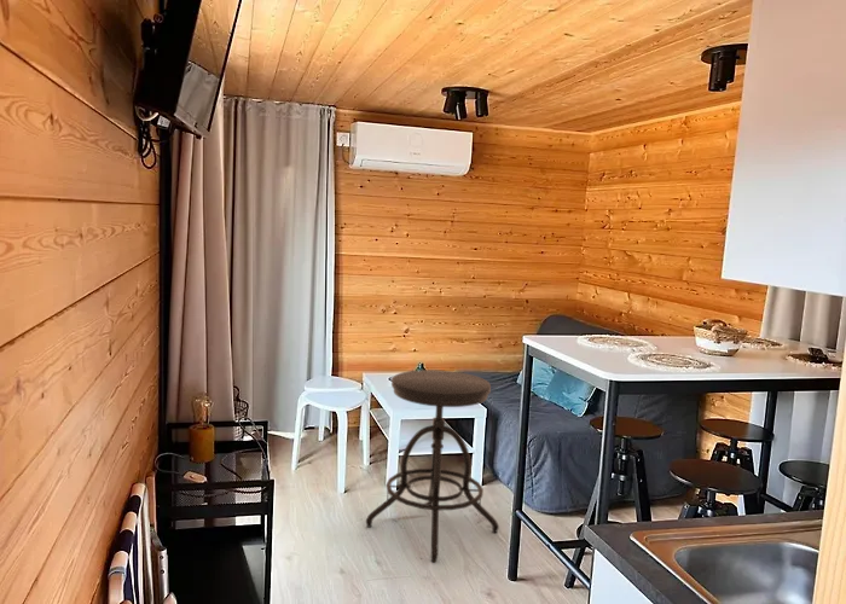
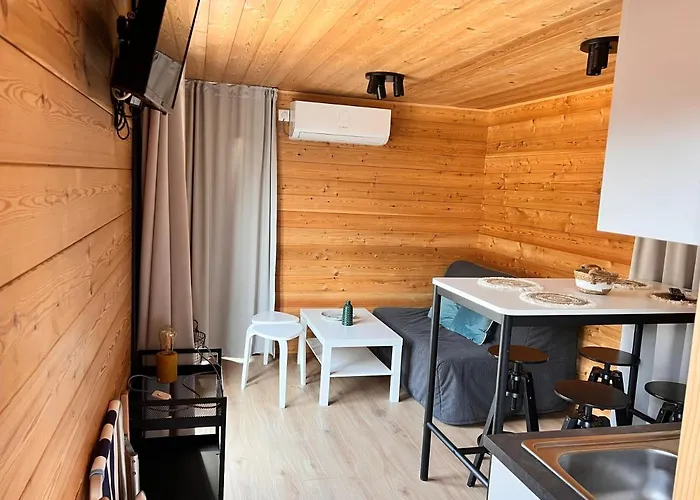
- stool [365,368,500,563]
